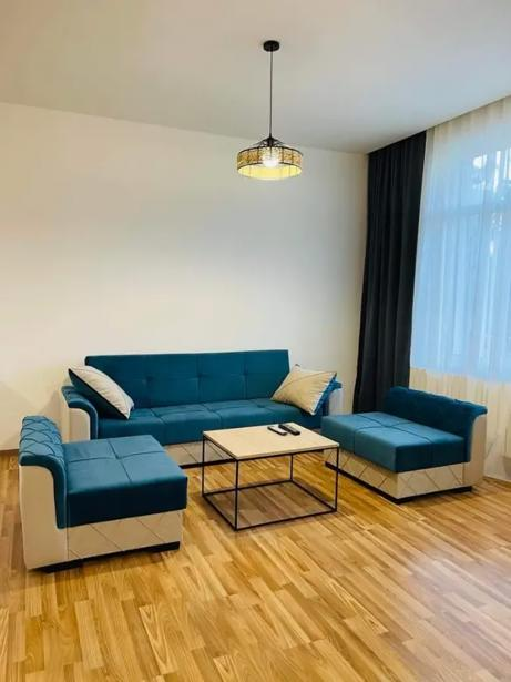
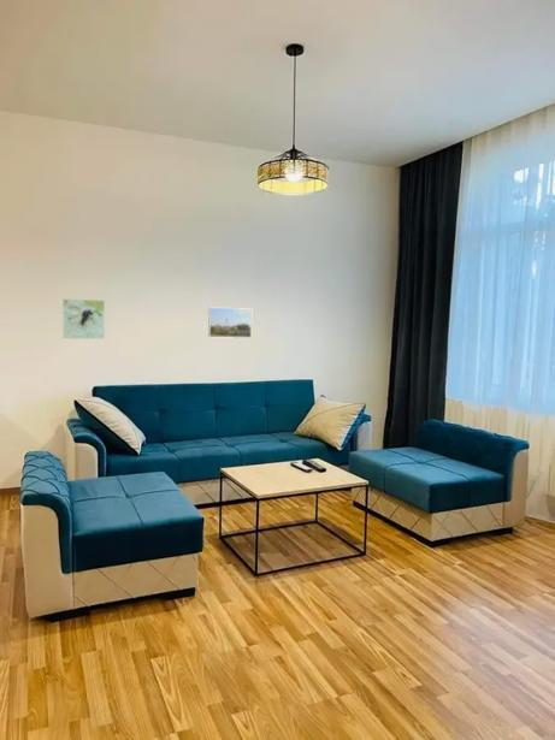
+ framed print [207,307,253,339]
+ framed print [61,297,106,341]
